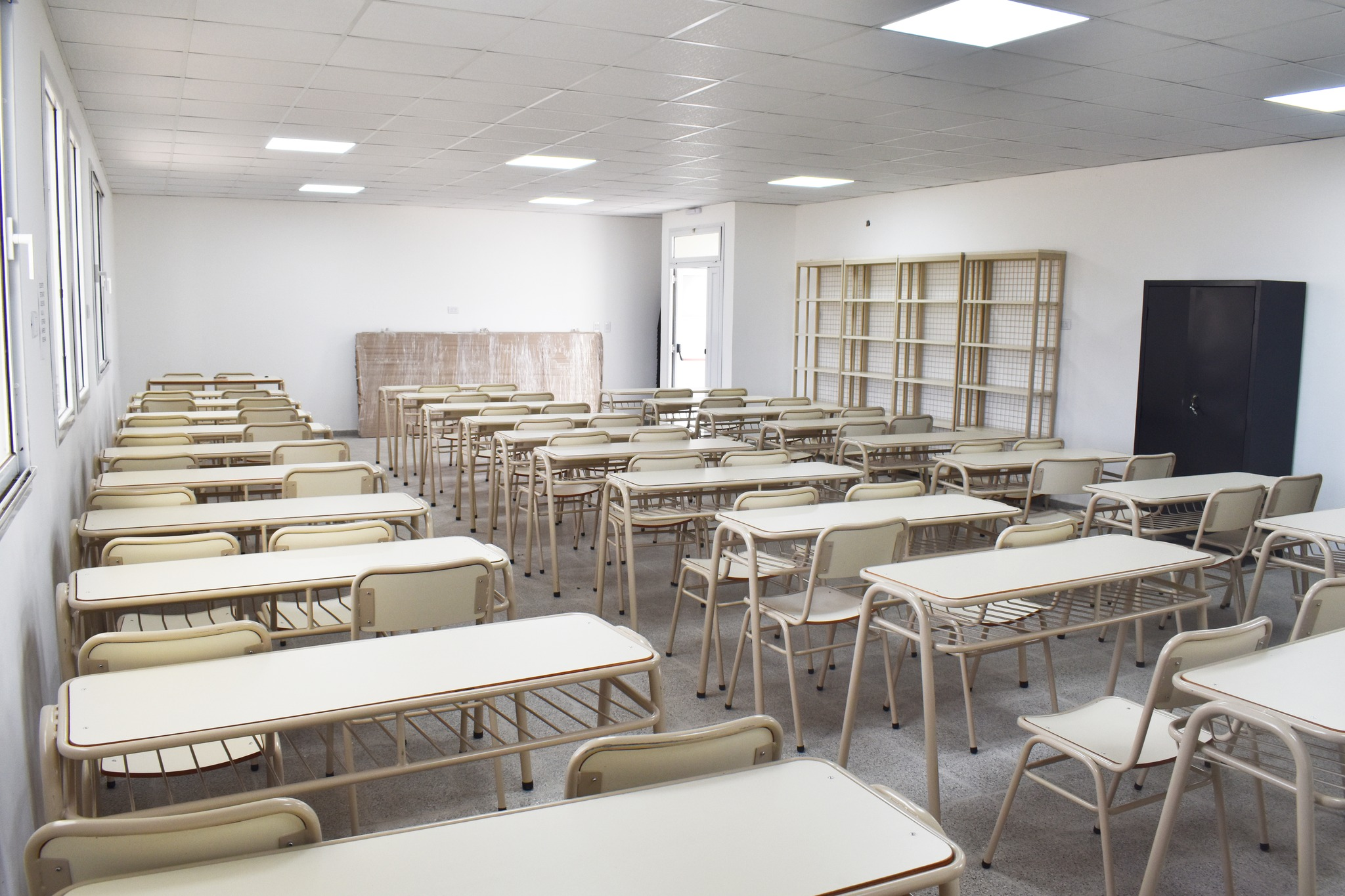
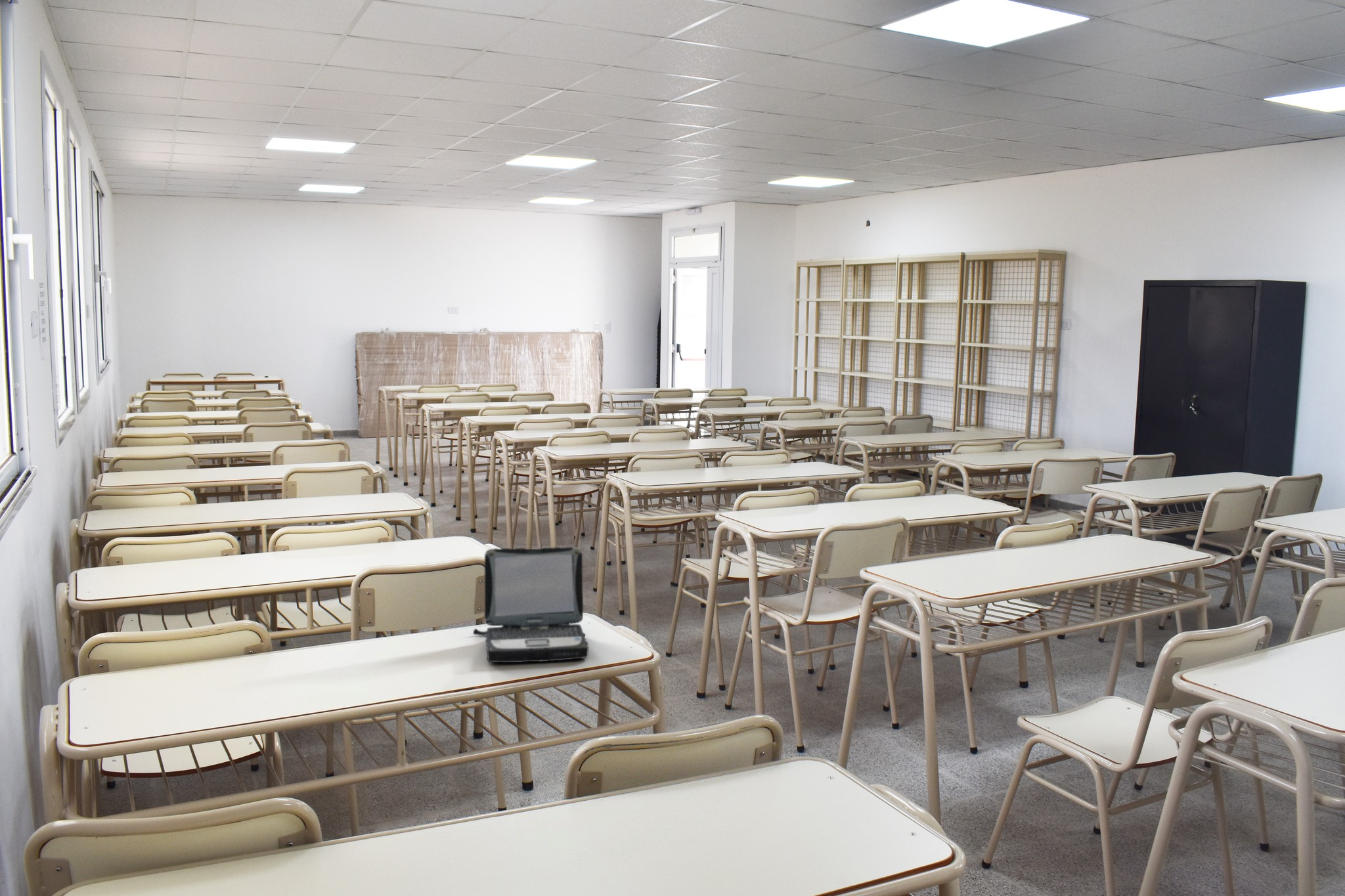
+ laptop [472,546,589,663]
